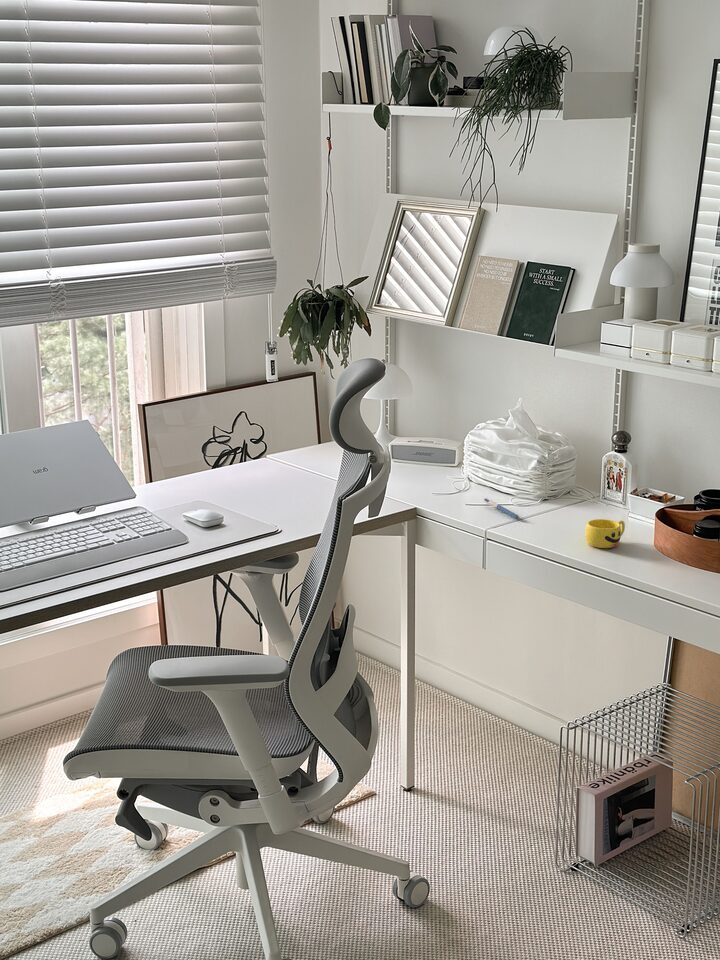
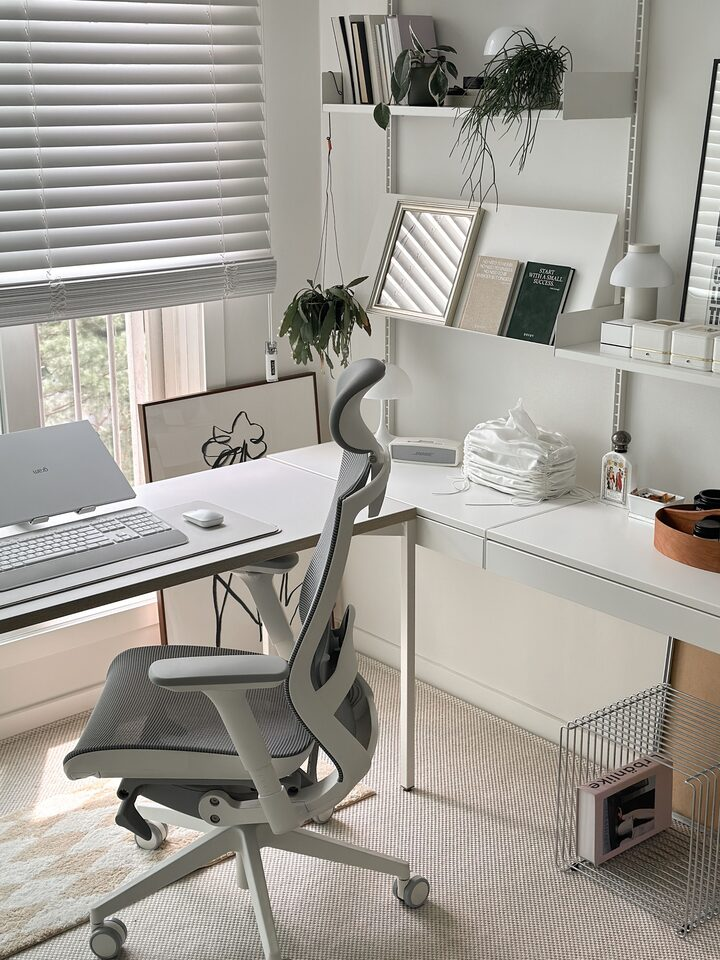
- pen [483,497,520,520]
- cup [584,518,626,549]
